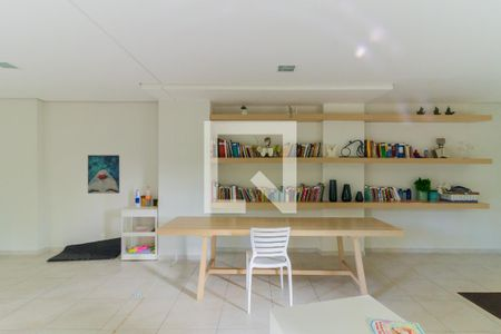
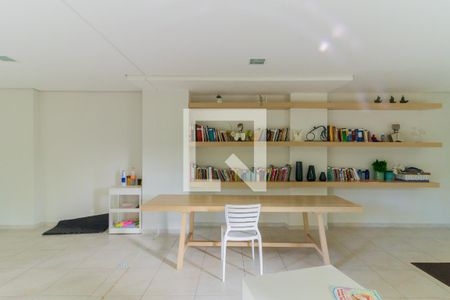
- wall art [87,154,120,195]
